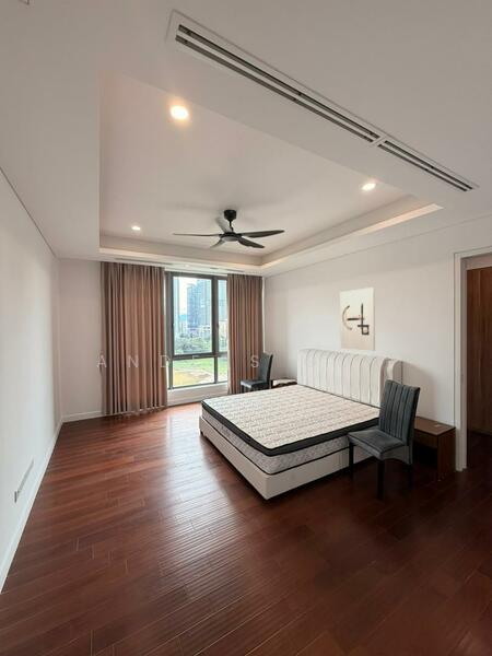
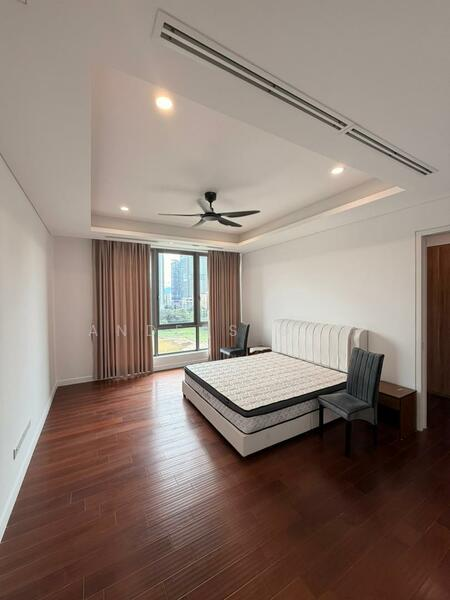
- wall art [339,286,376,352]
